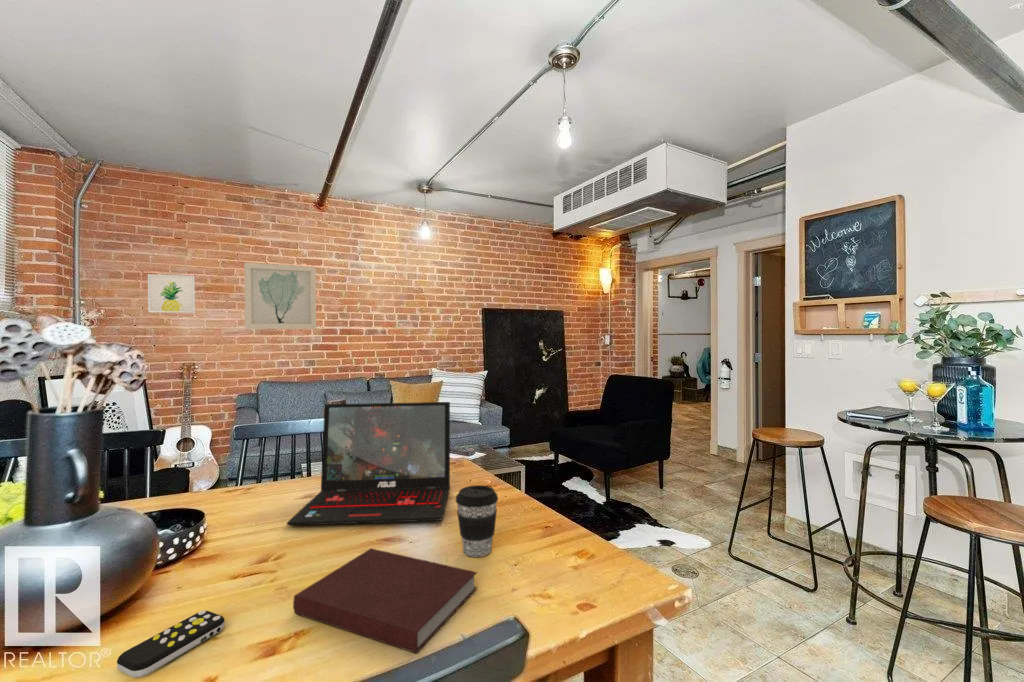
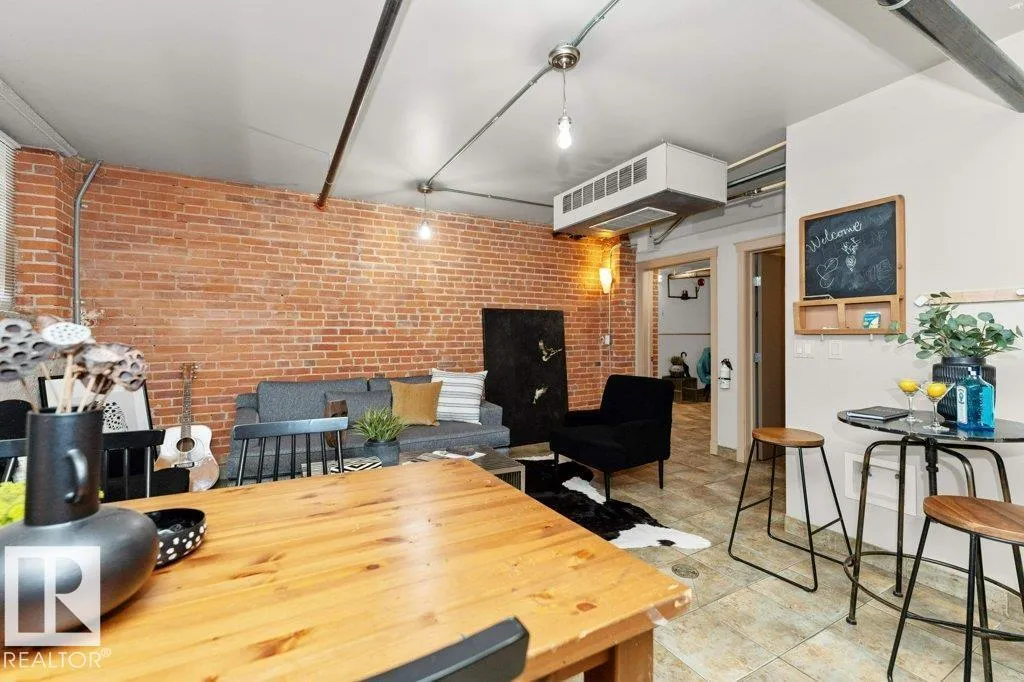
- wall art [147,273,196,314]
- wall art [243,262,317,330]
- coffee cup [454,484,499,558]
- laptop [286,401,451,527]
- remote control [116,610,226,679]
- notebook [292,547,478,654]
